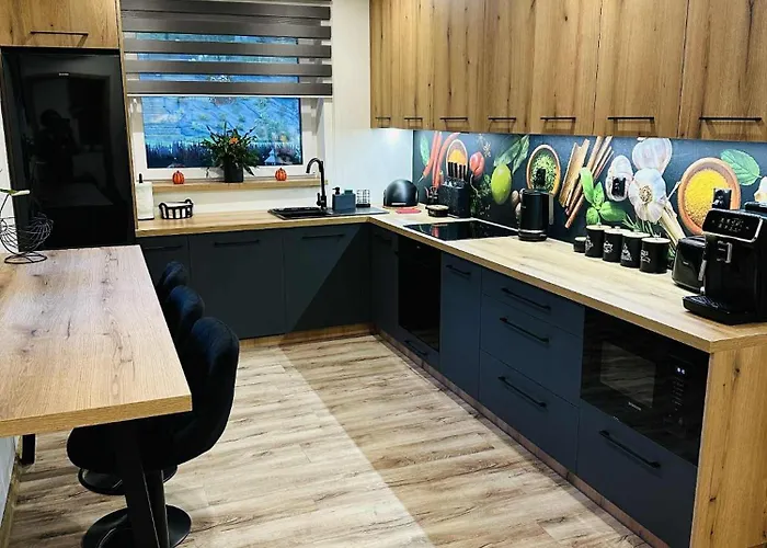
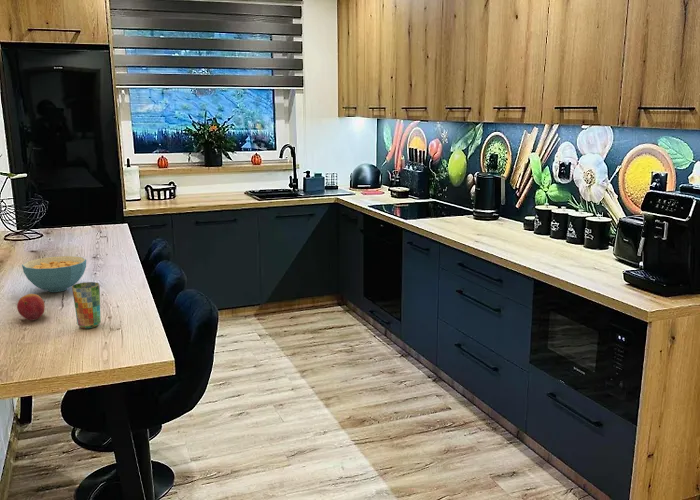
+ fruit [16,293,46,321]
+ cereal bowl [21,255,87,293]
+ cup [71,281,102,329]
